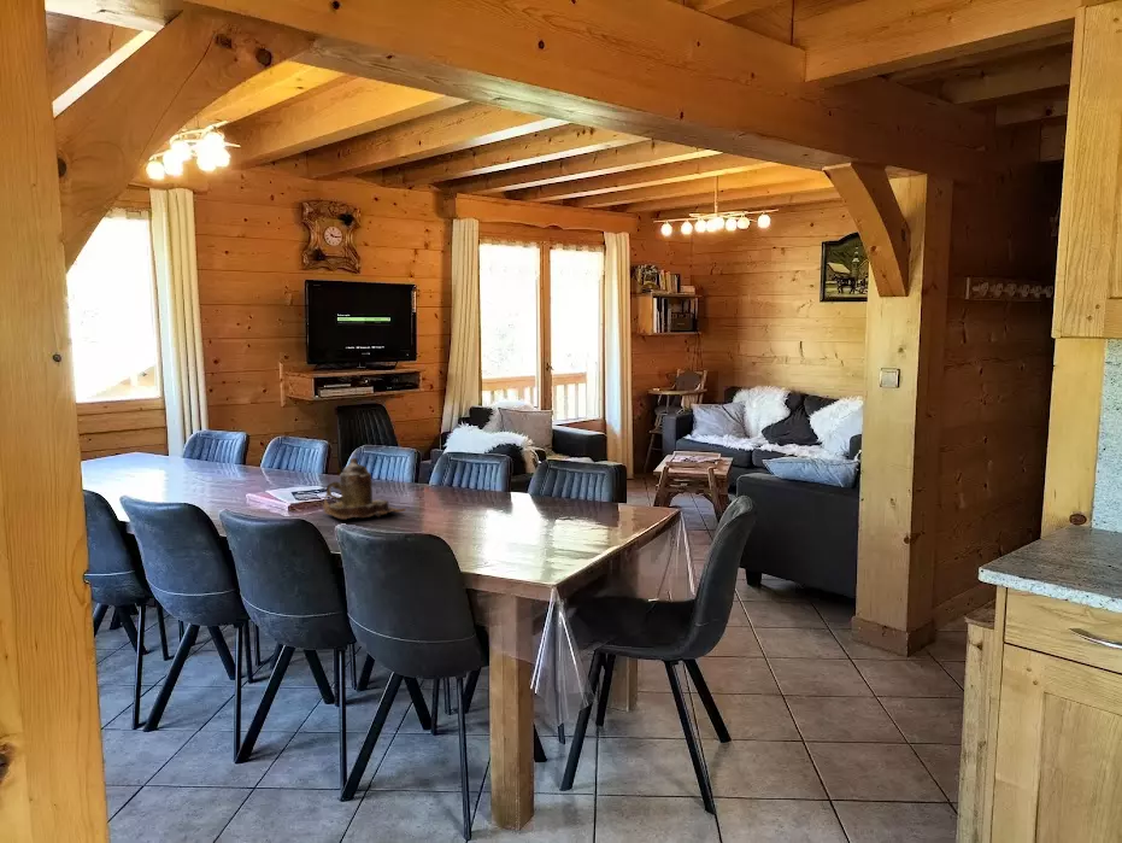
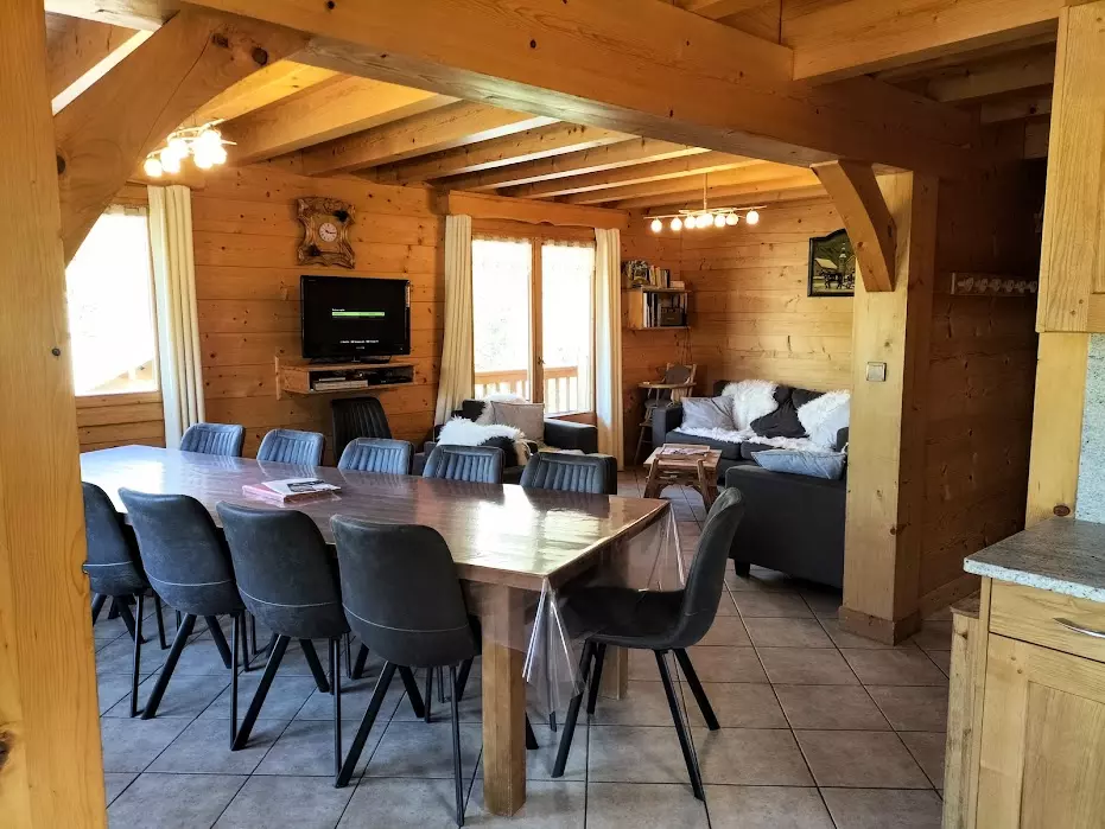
- teapot [322,457,407,521]
